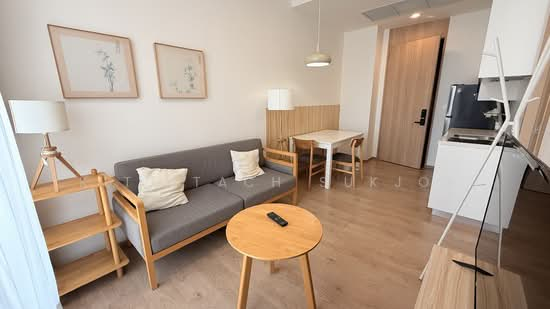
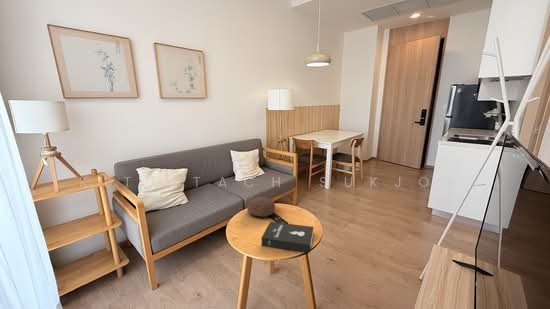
+ booklet [261,221,315,254]
+ decorative bowl [246,196,276,218]
